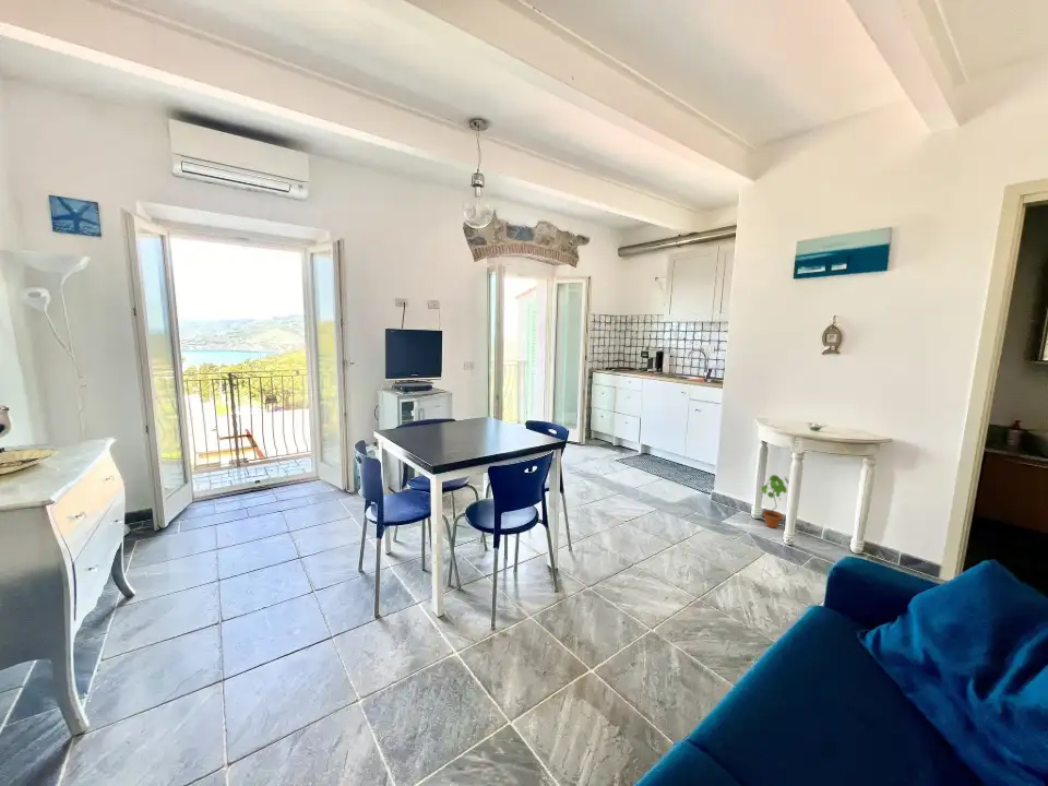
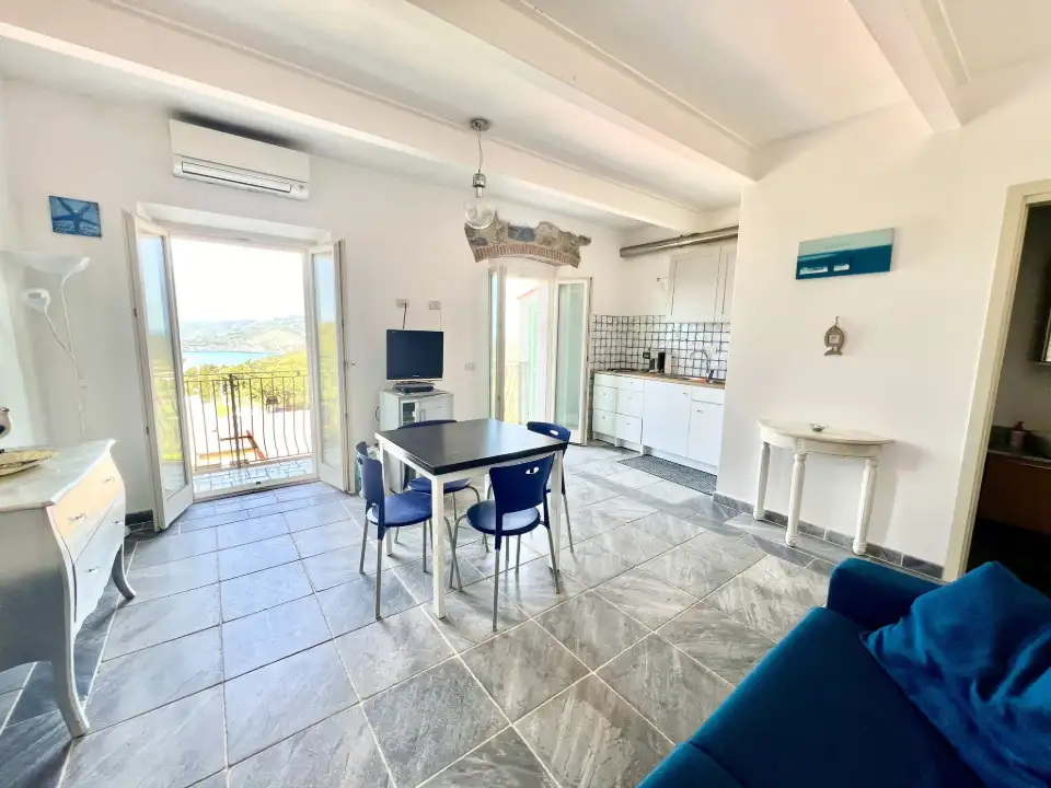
- potted plant [760,474,789,529]
